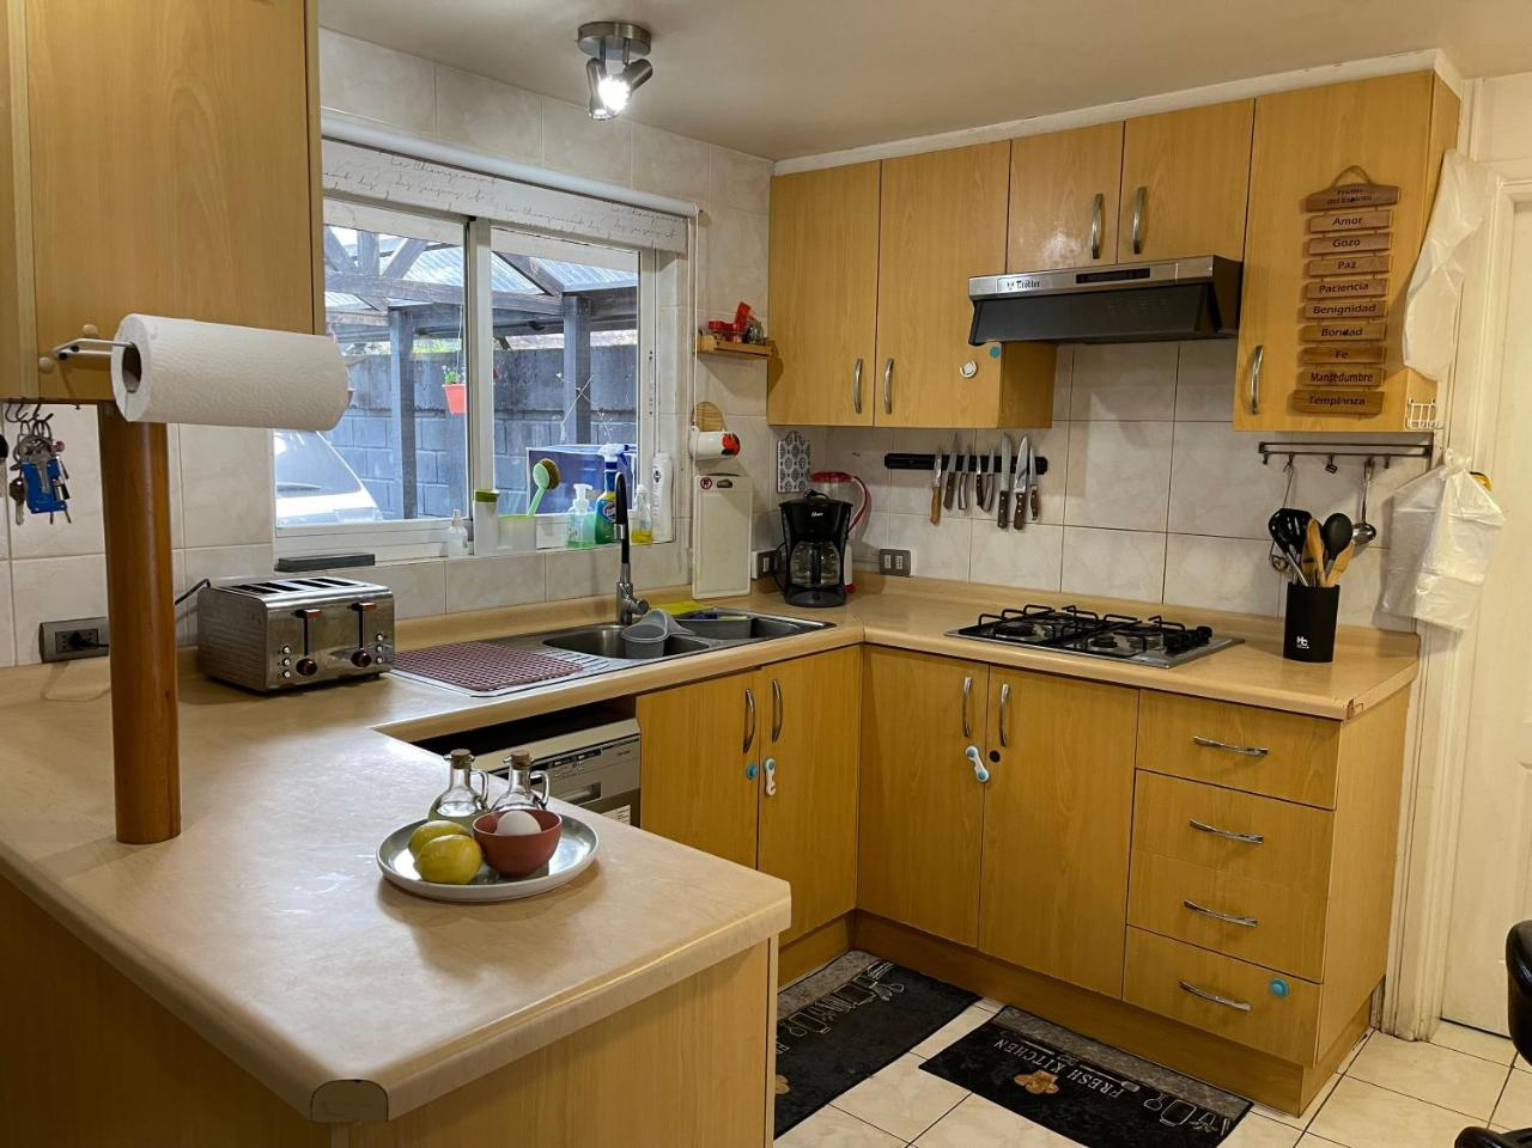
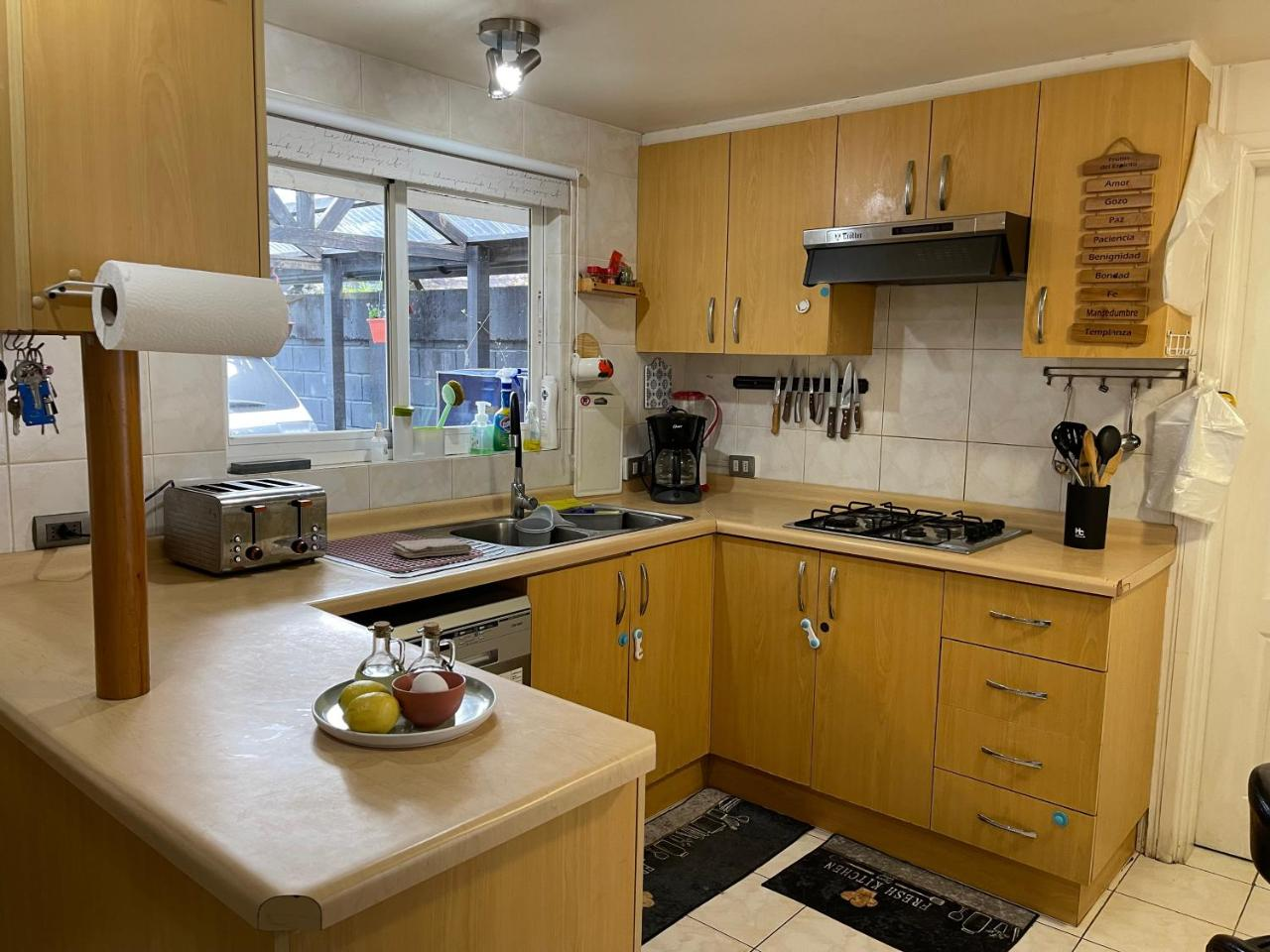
+ washcloth [391,537,473,559]
